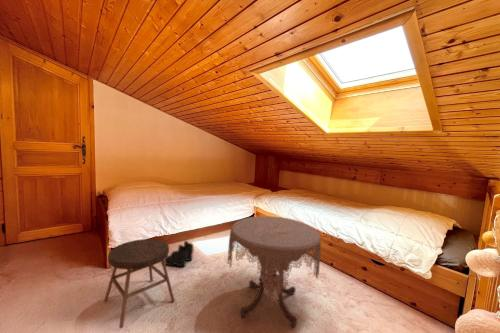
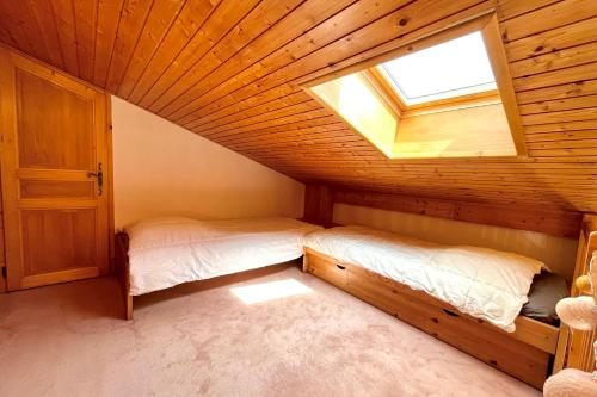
- boots [164,240,195,268]
- side table [226,215,322,328]
- stool [103,238,175,330]
